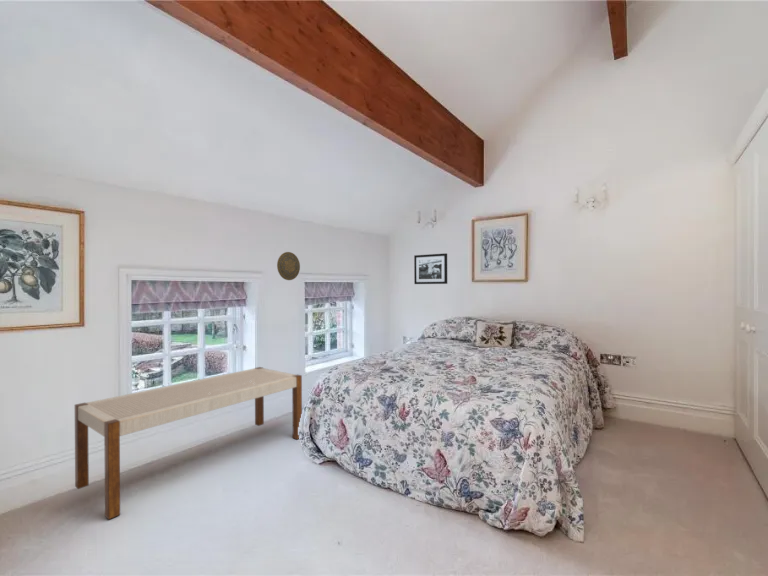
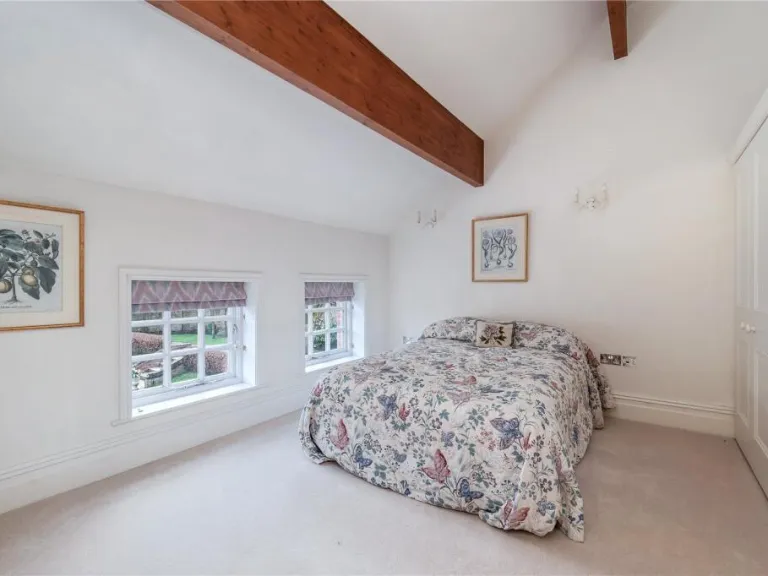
- bench [74,366,303,520]
- decorative plate [276,251,301,281]
- picture frame [413,252,448,285]
